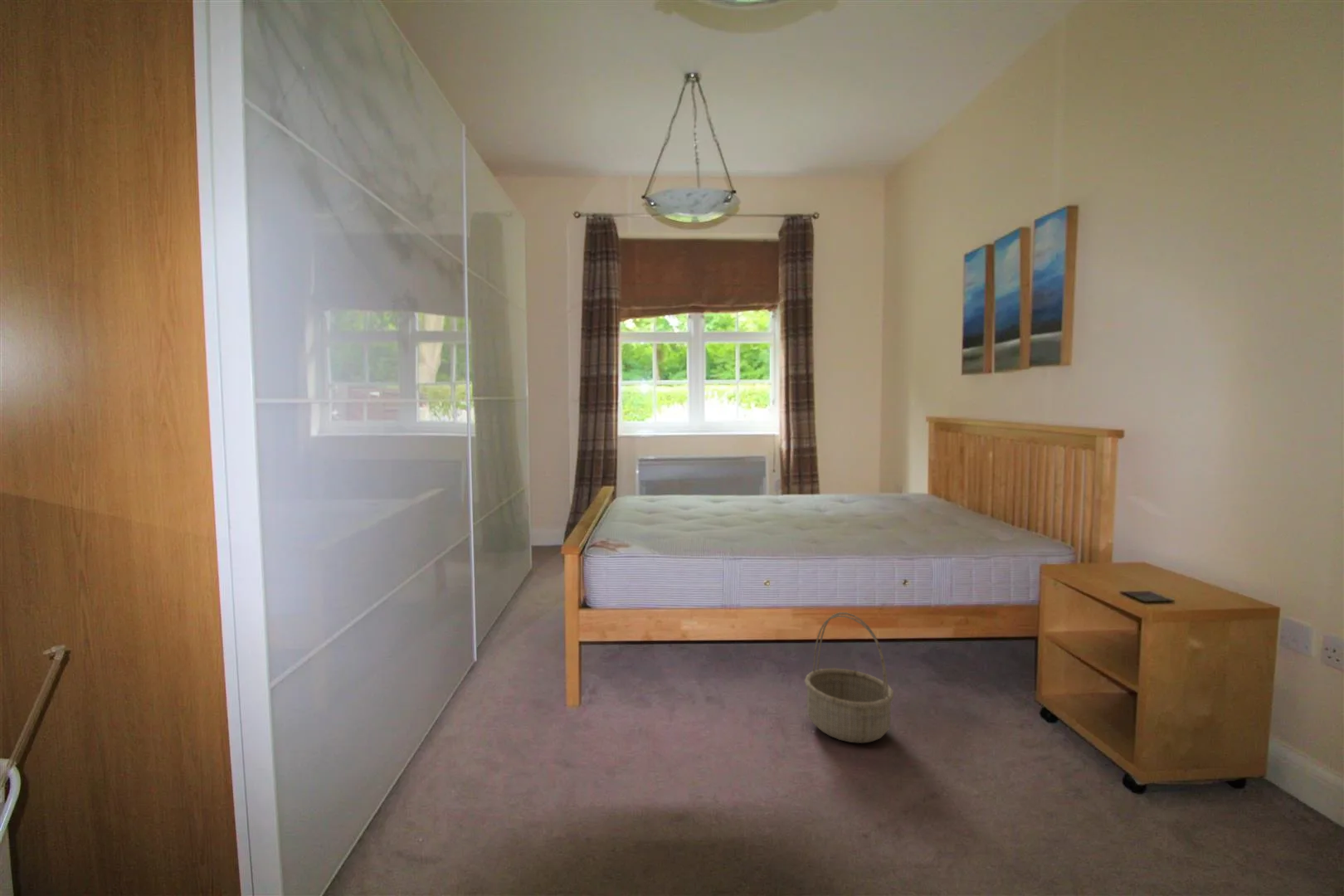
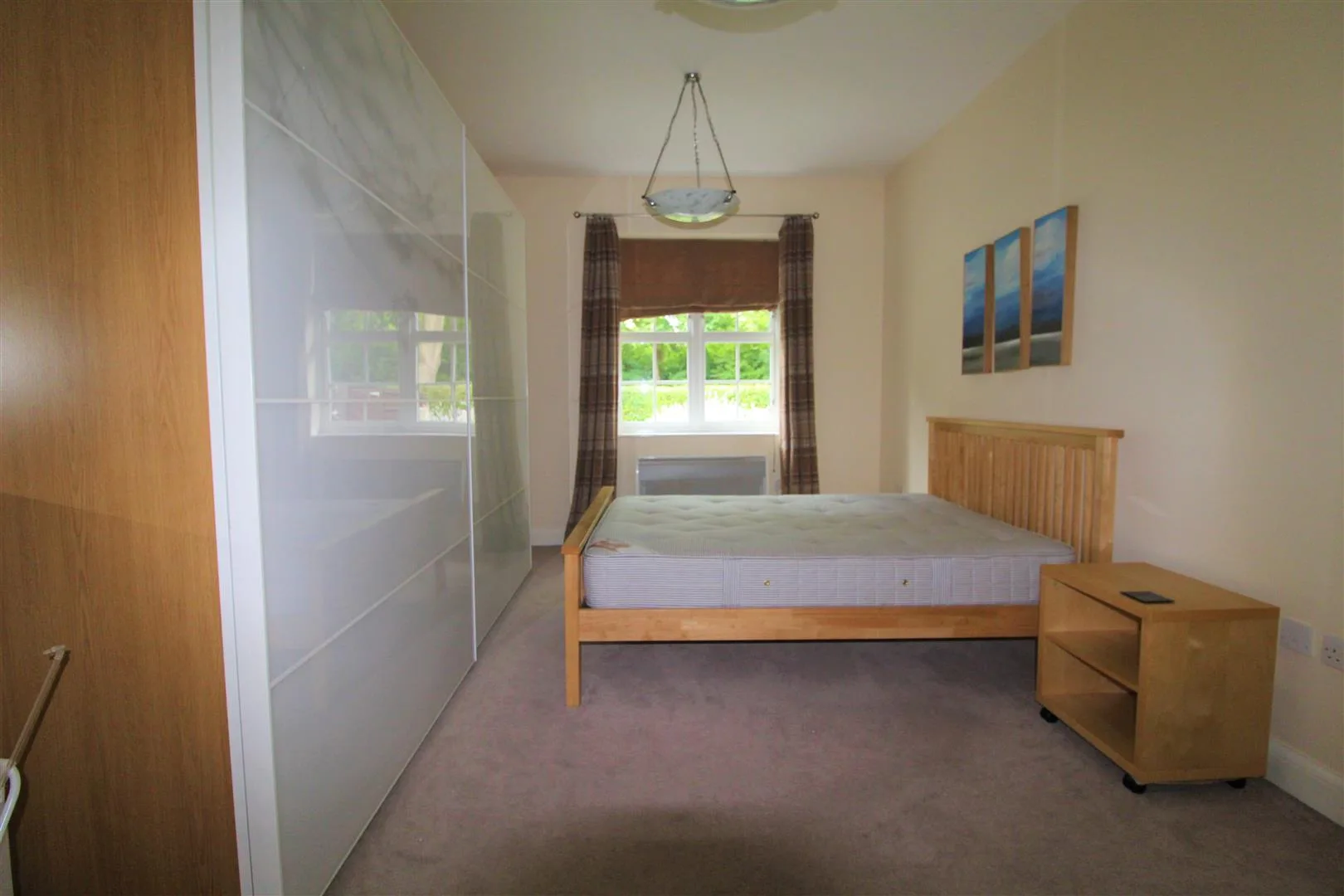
- basket [804,611,895,744]
